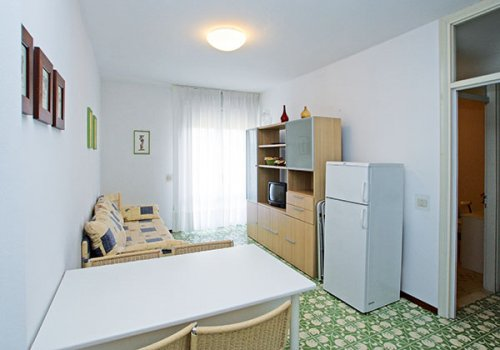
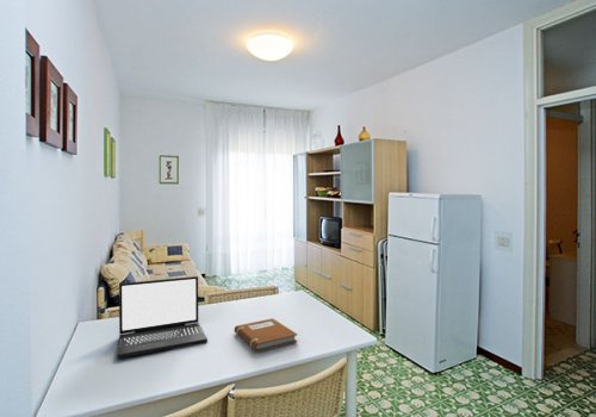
+ laptop [116,275,209,360]
+ notebook [234,317,298,353]
